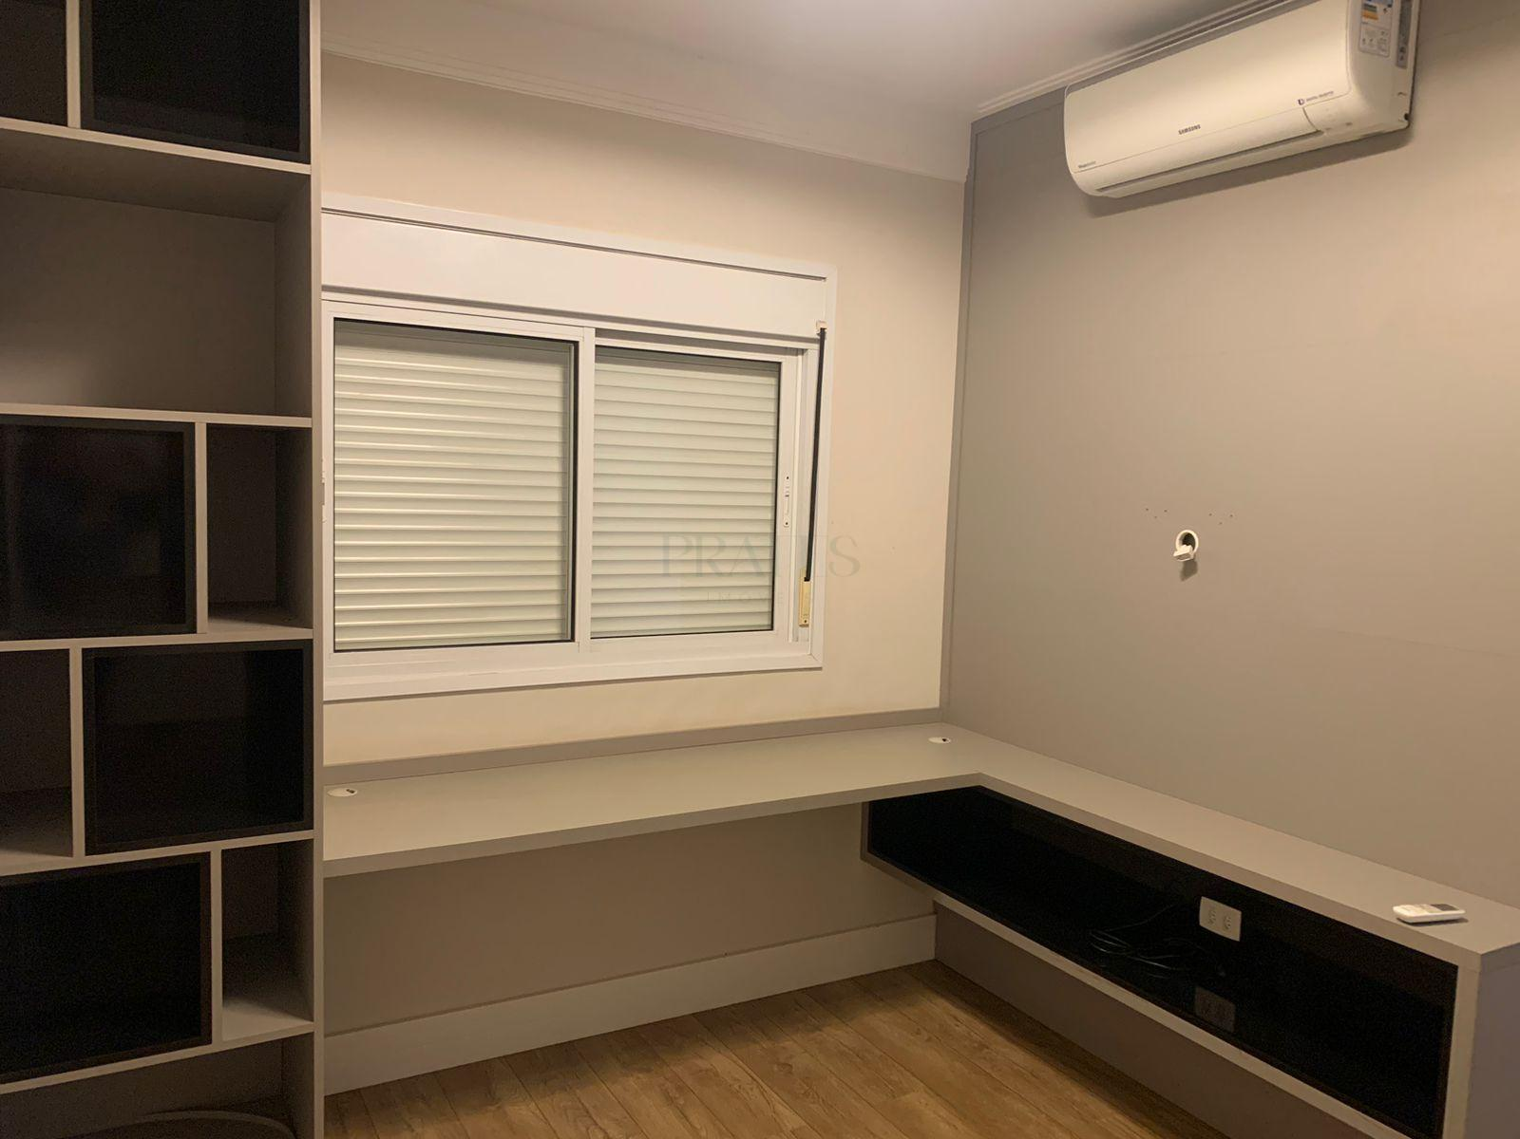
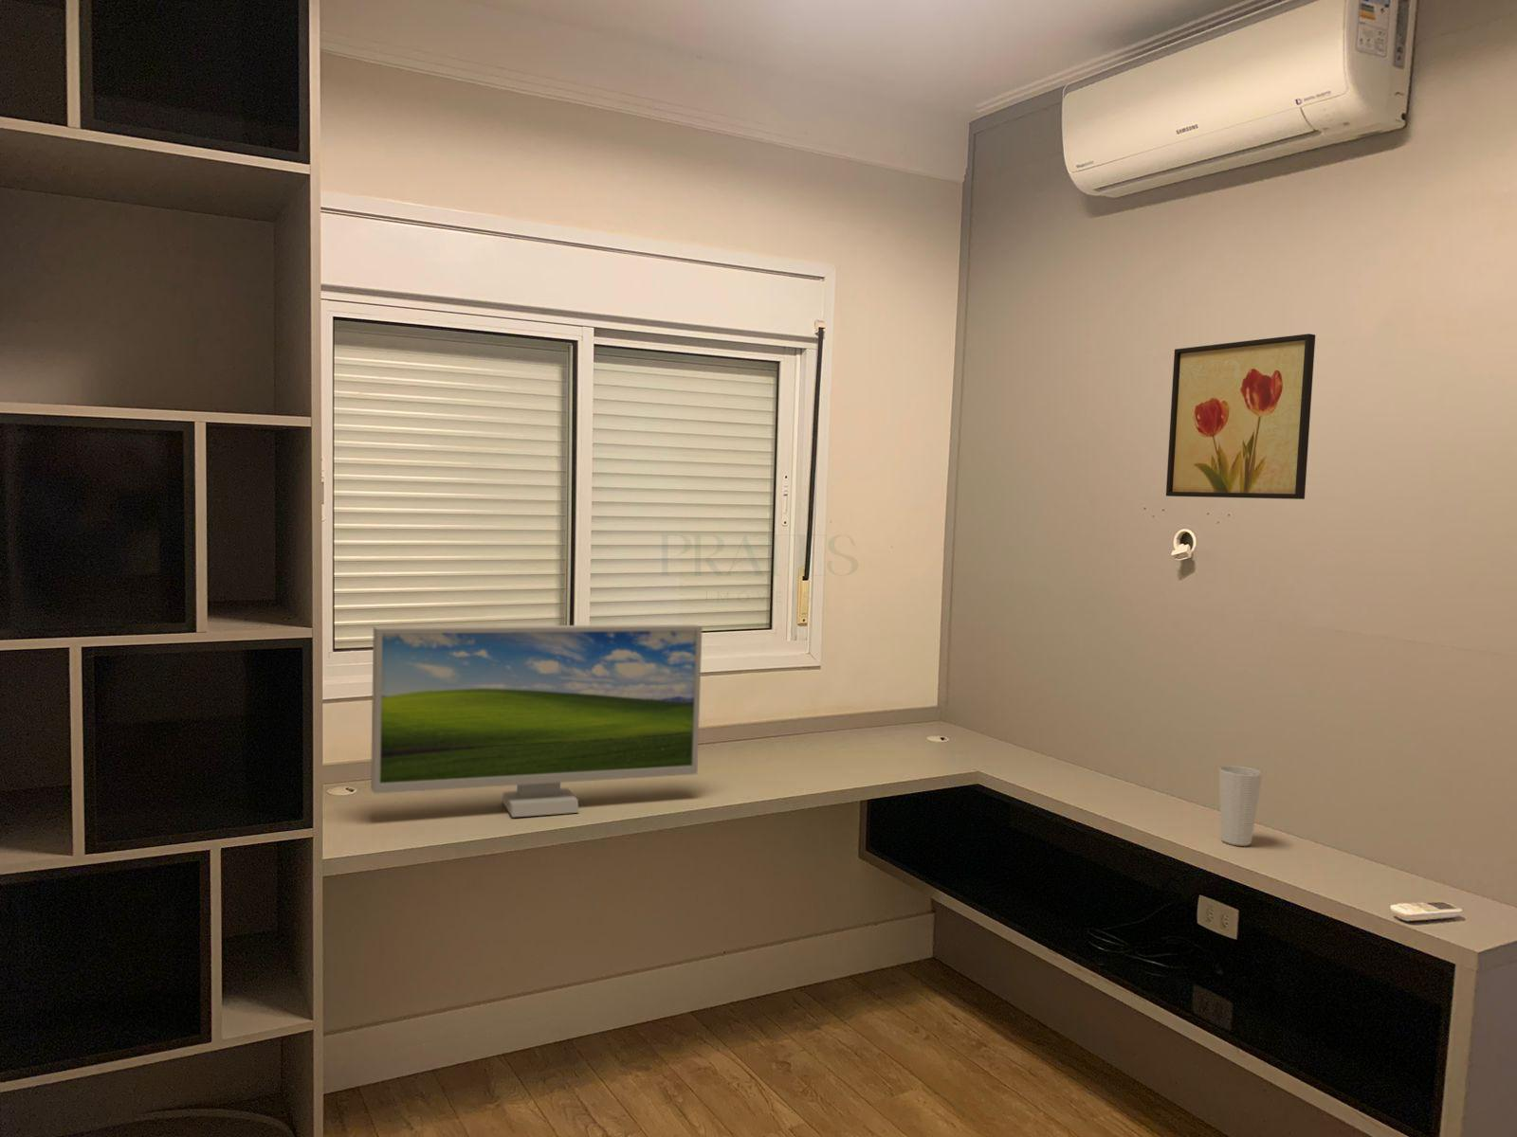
+ monitor [370,623,704,818]
+ cup [1218,764,1263,847]
+ wall art [1166,332,1316,500]
